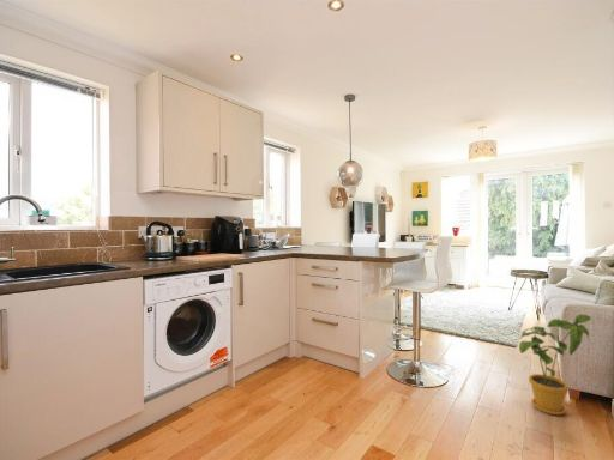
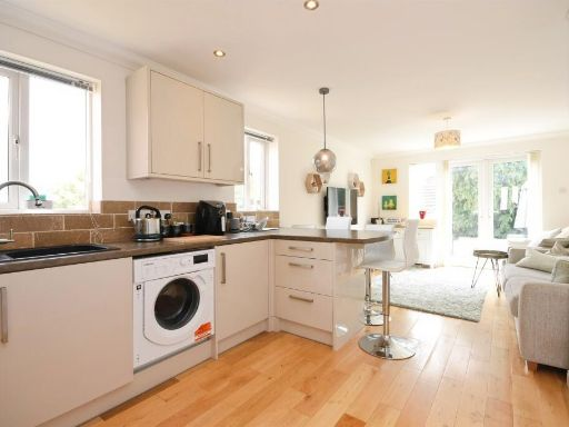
- house plant [518,313,592,416]
